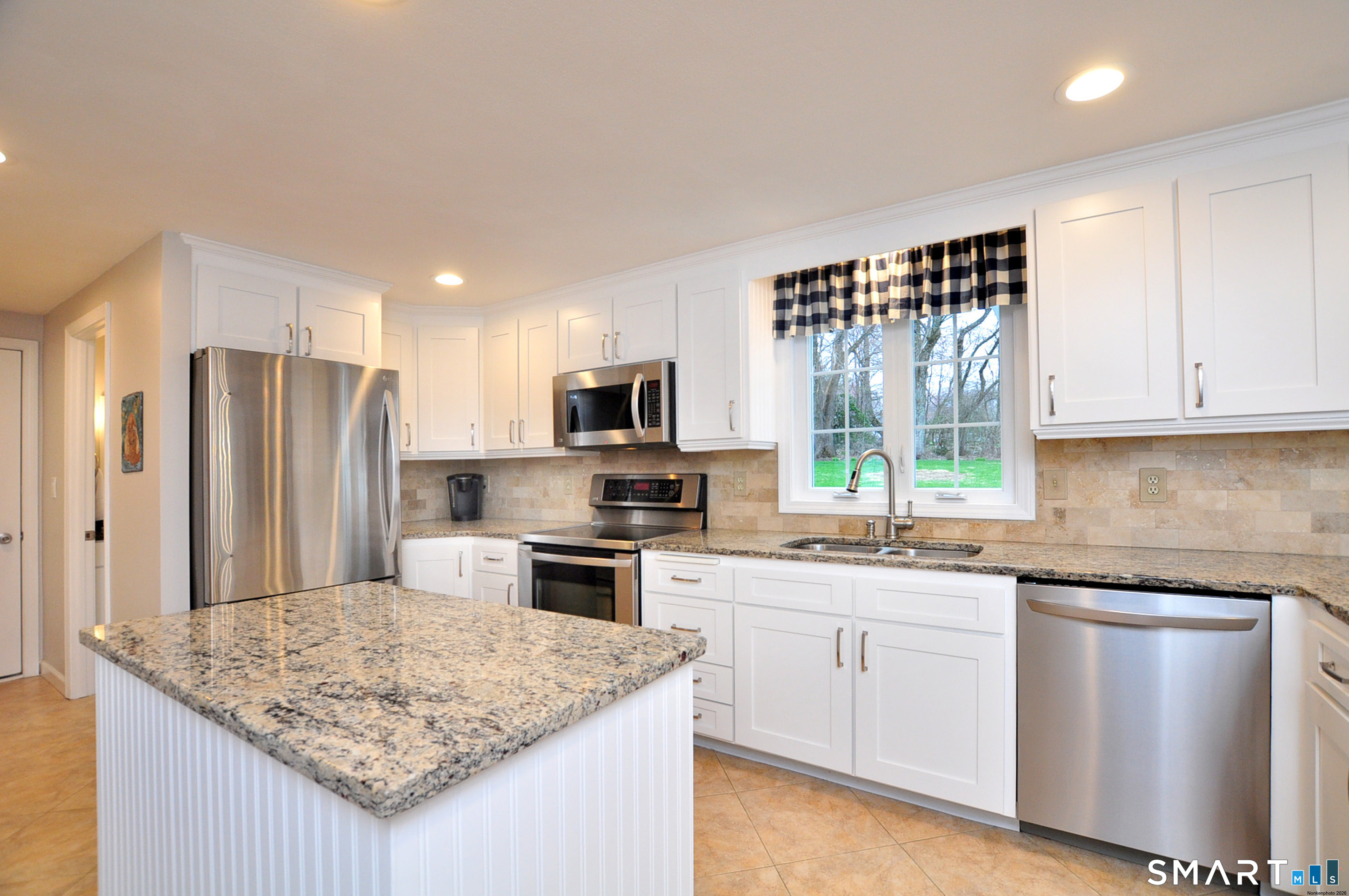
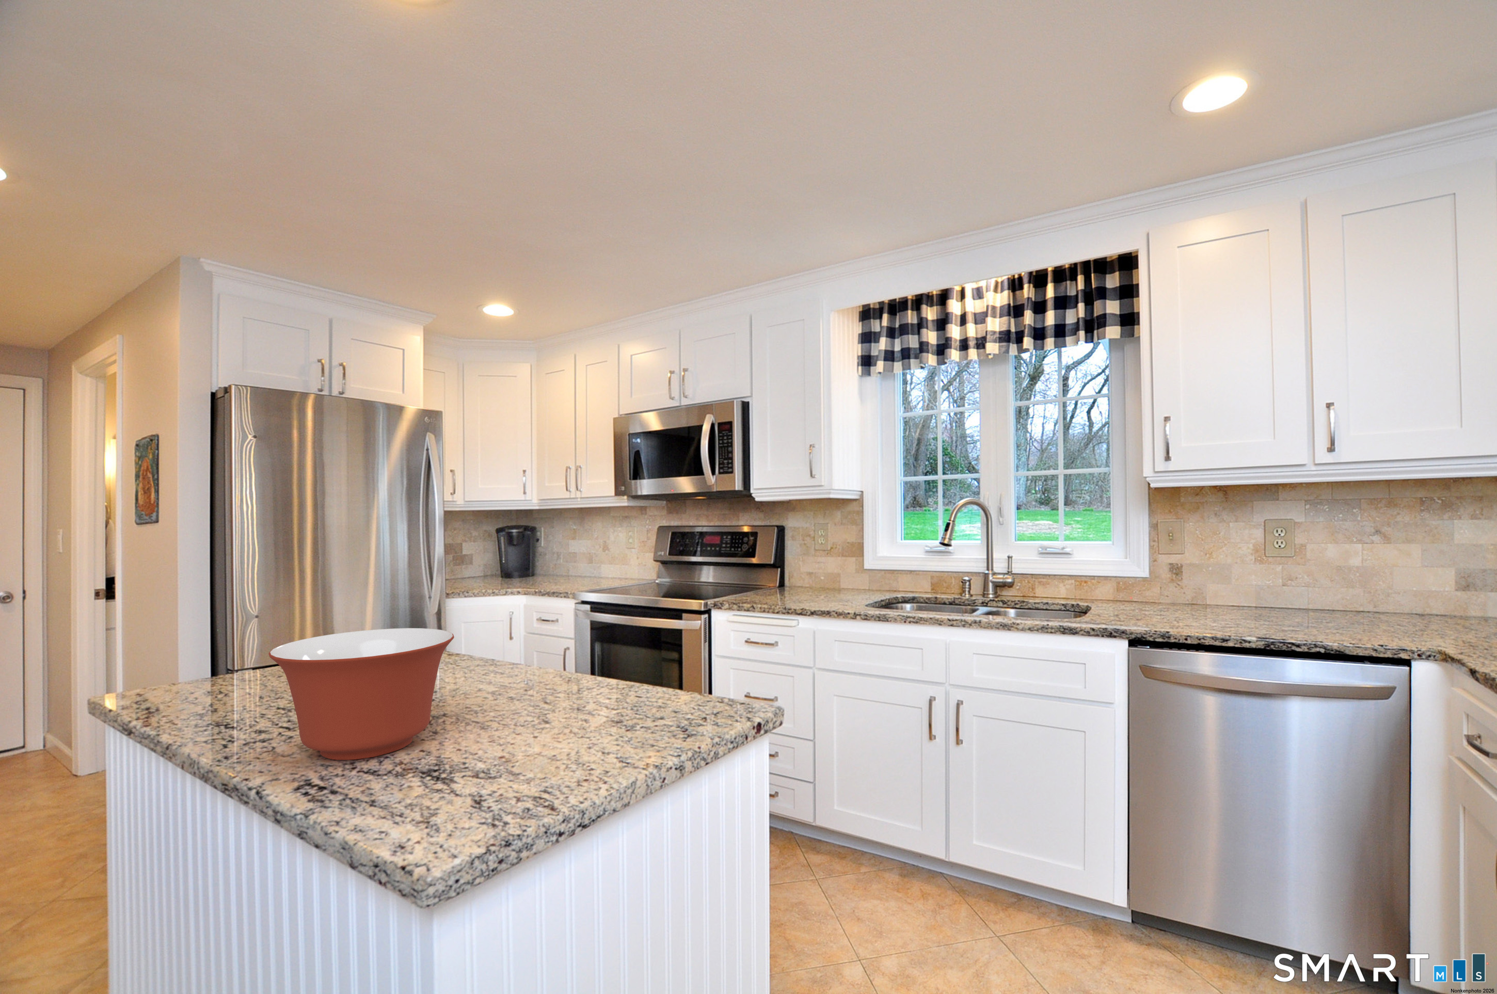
+ mixing bowl [267,628,455,761]
